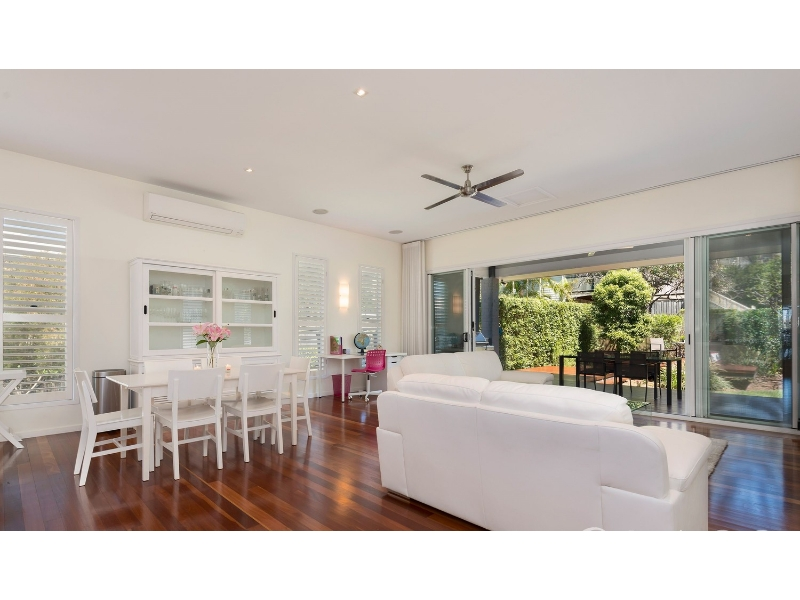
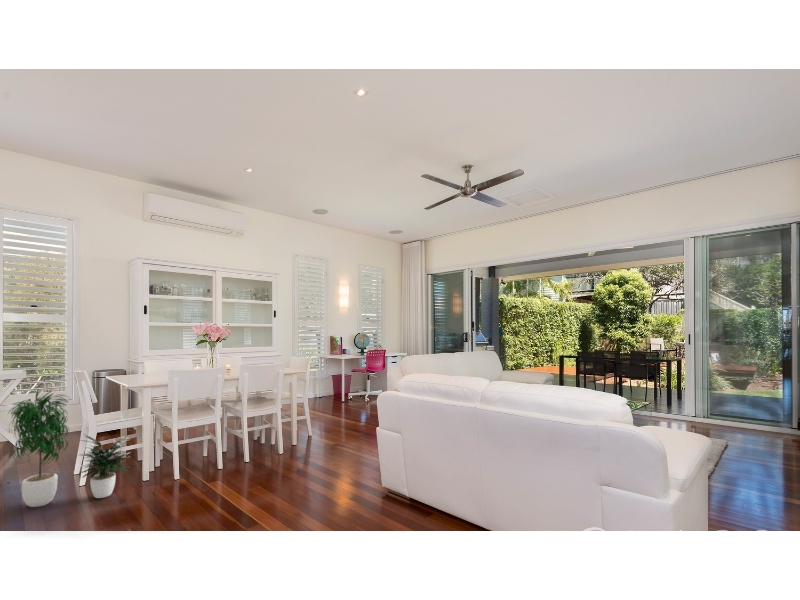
+ potted plant [7,387,134,508]
